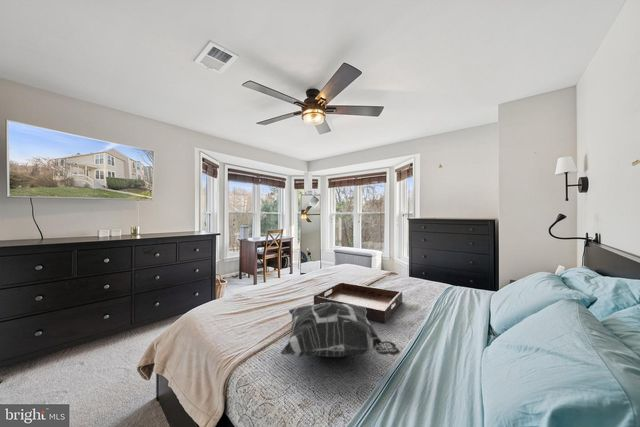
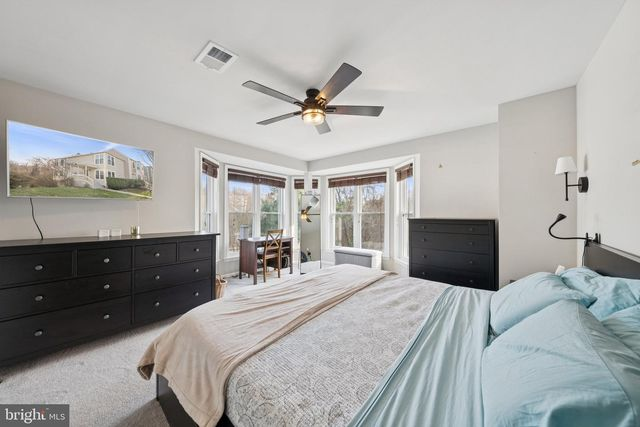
- decorative pillow [280,303,401,358]
- serving tray [313,281,403,324]
